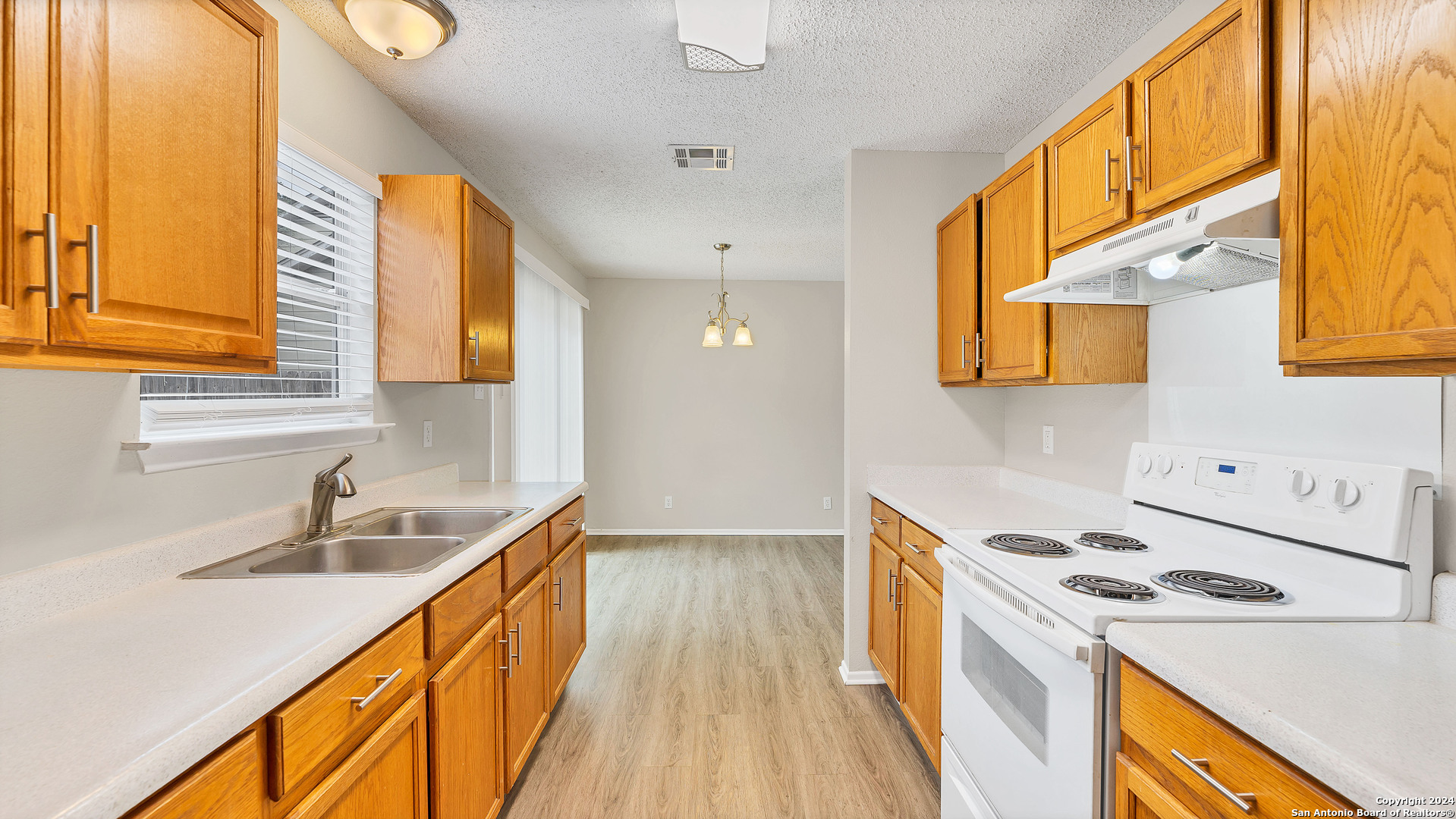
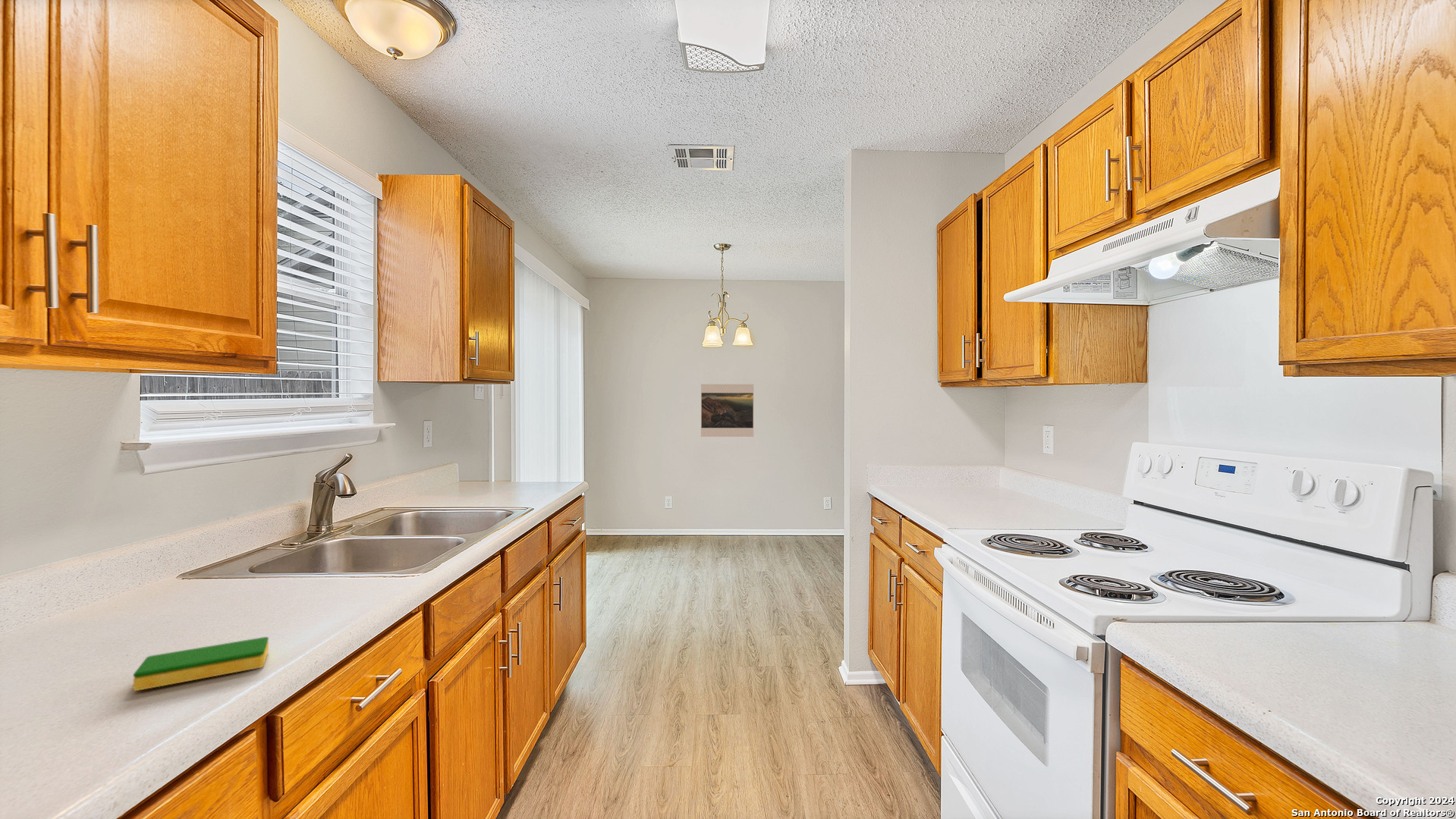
+ dish sponge [133,636,269,692]
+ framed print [700,384,754,438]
